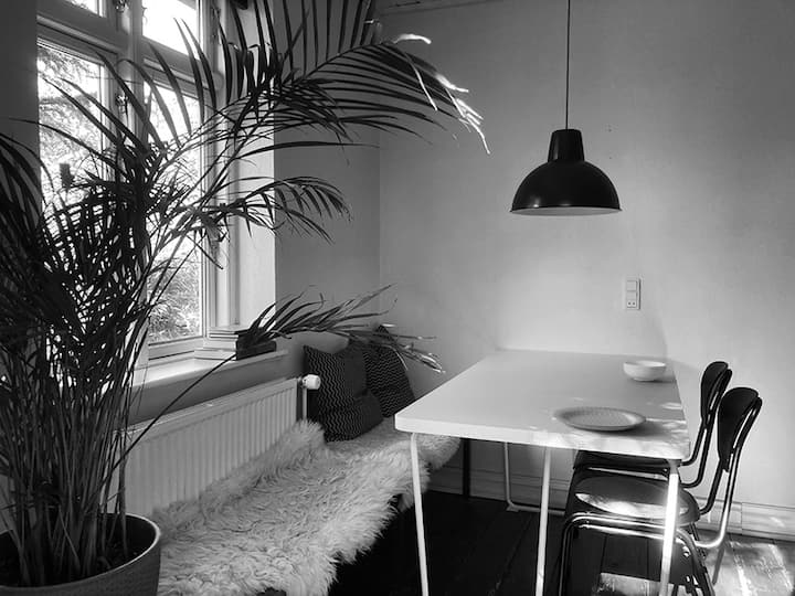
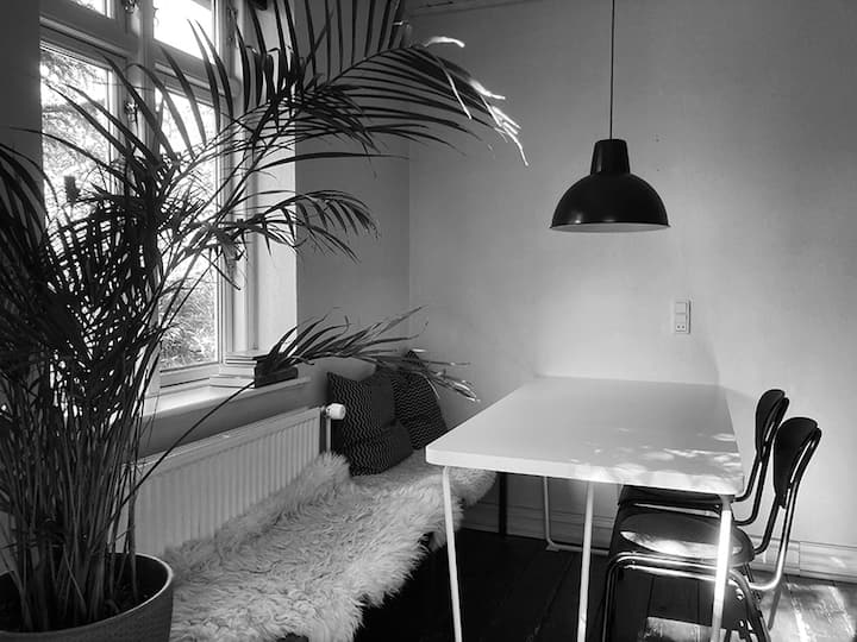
- cereal bowl [623,360,667,382]
- plate [552,406,647,432]
